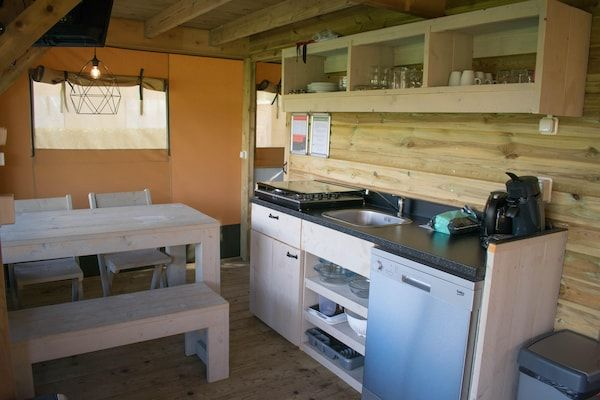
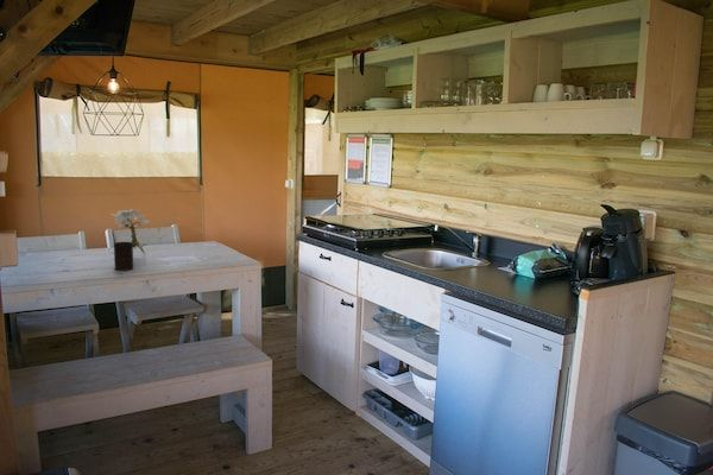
+ bonsai tree [112,208,152,256]
+ cup [113,241,134,272]
